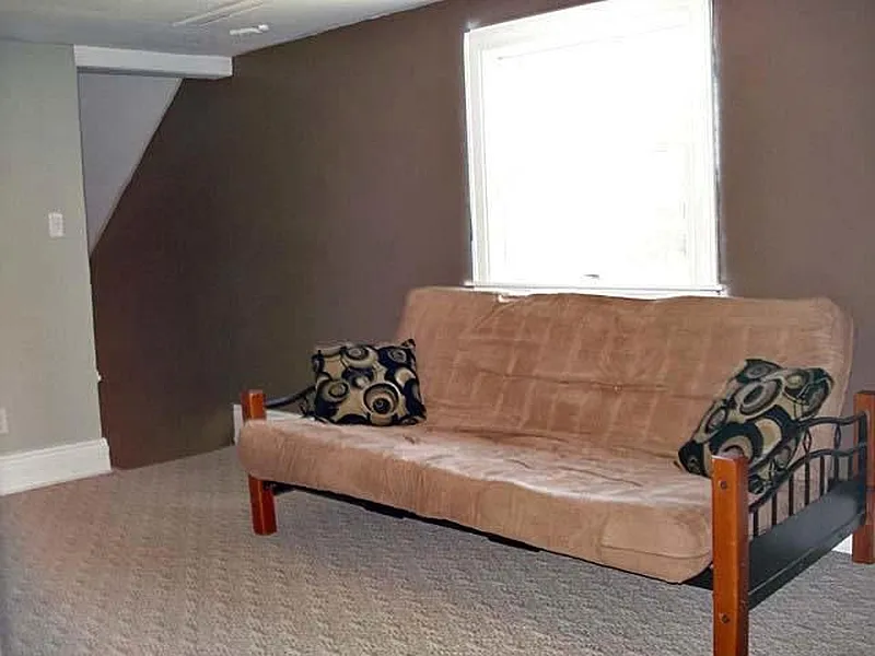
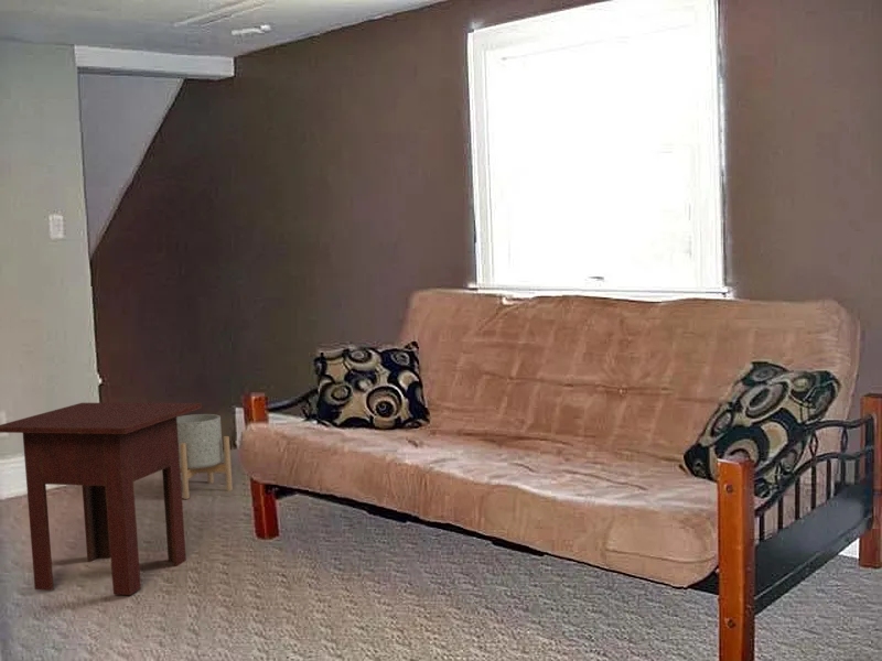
+ side table [0,402,203,596]
+ planter [176,413,234,500]
